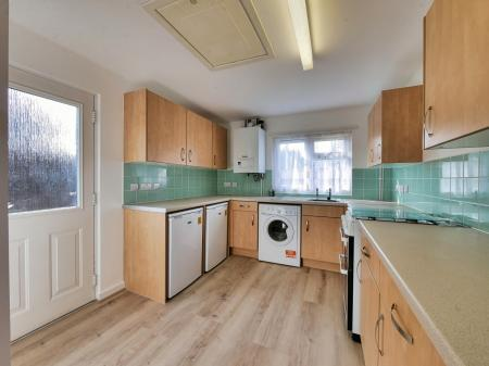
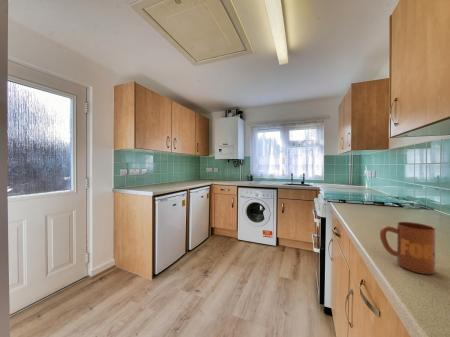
+ mug [379,221,436,275]
